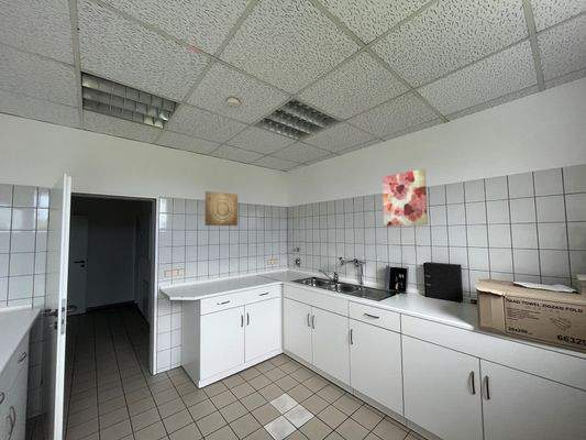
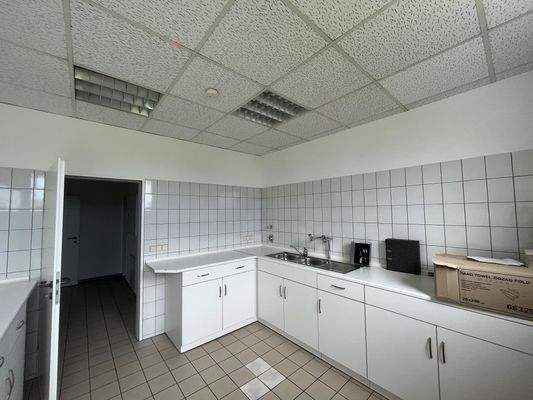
- wall art [382,168,429,228]
- wall art [204,190,239,227]
